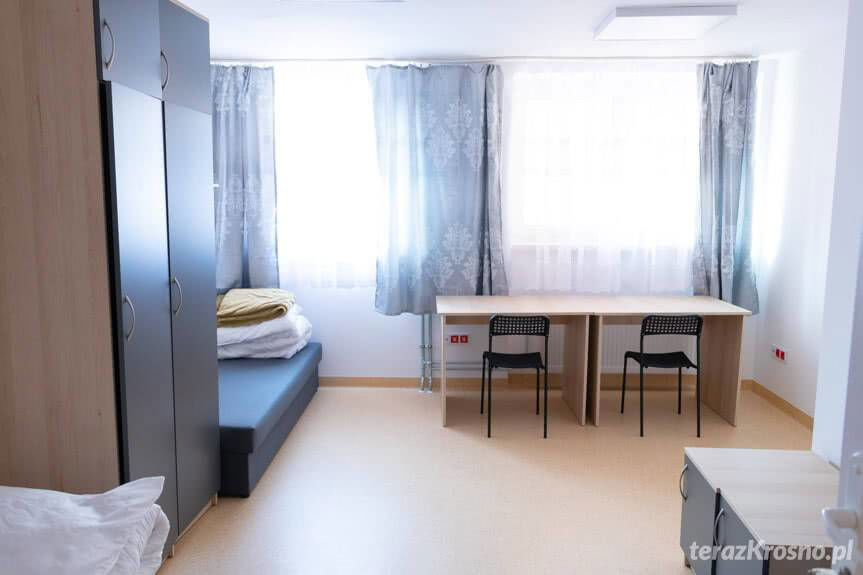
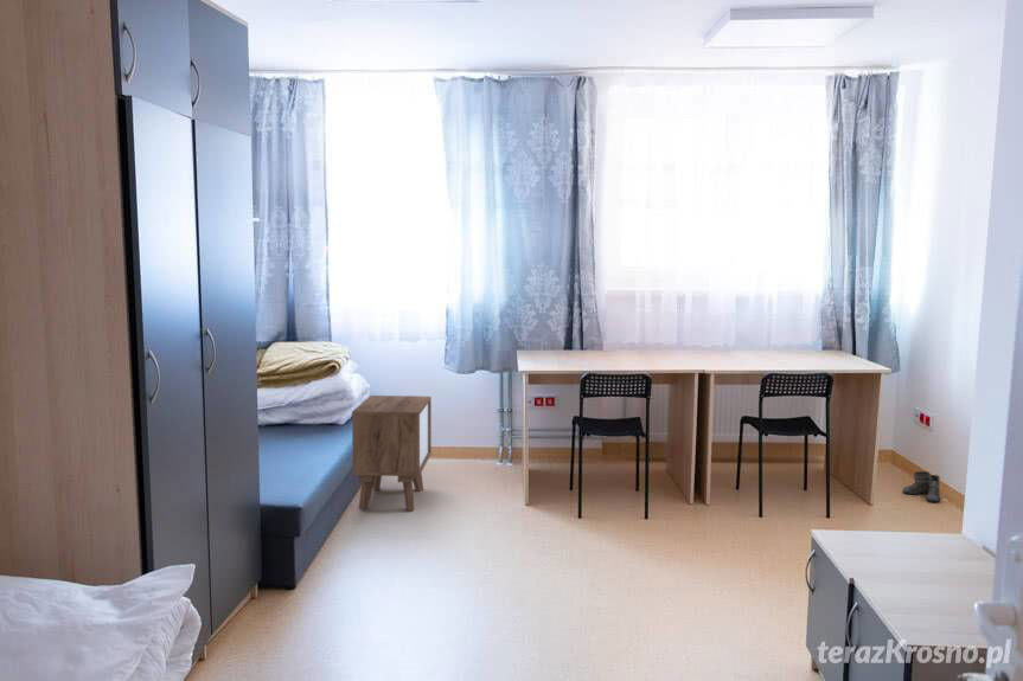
+ nightstand [351,394,433,512]
+ boots [901,470,941,503]
